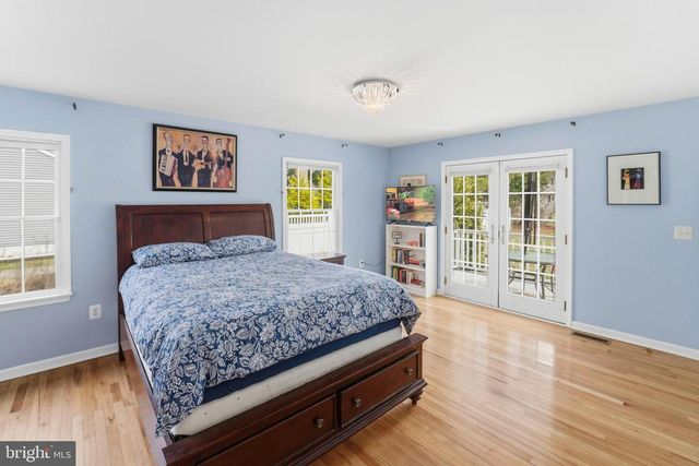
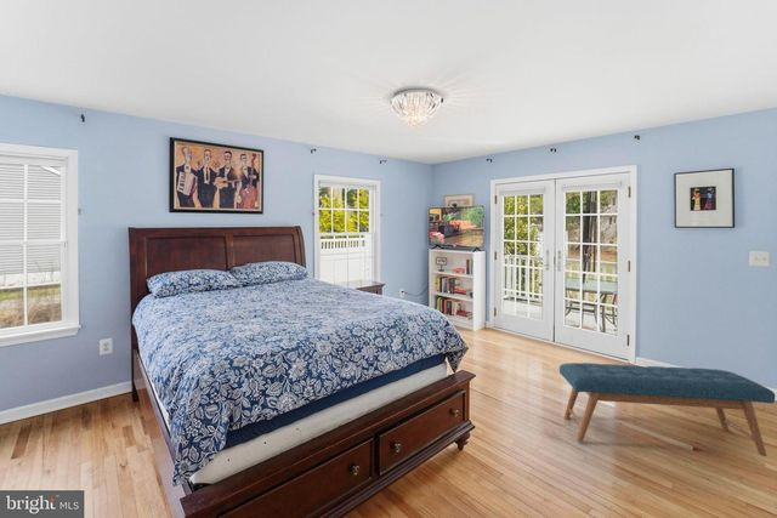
+ bench [558,362,776,457]
